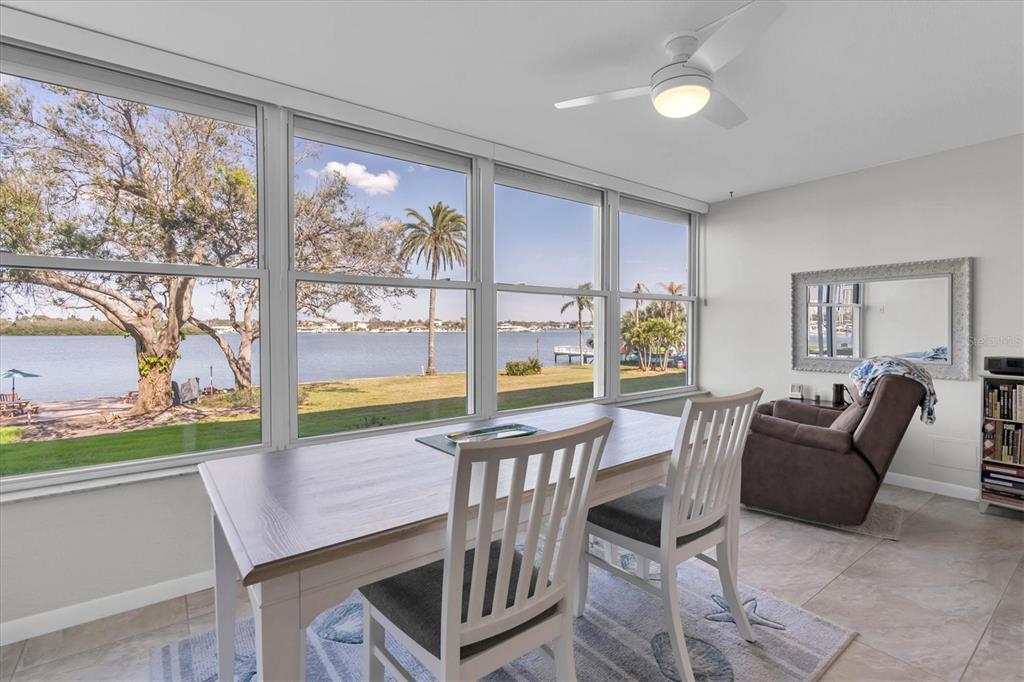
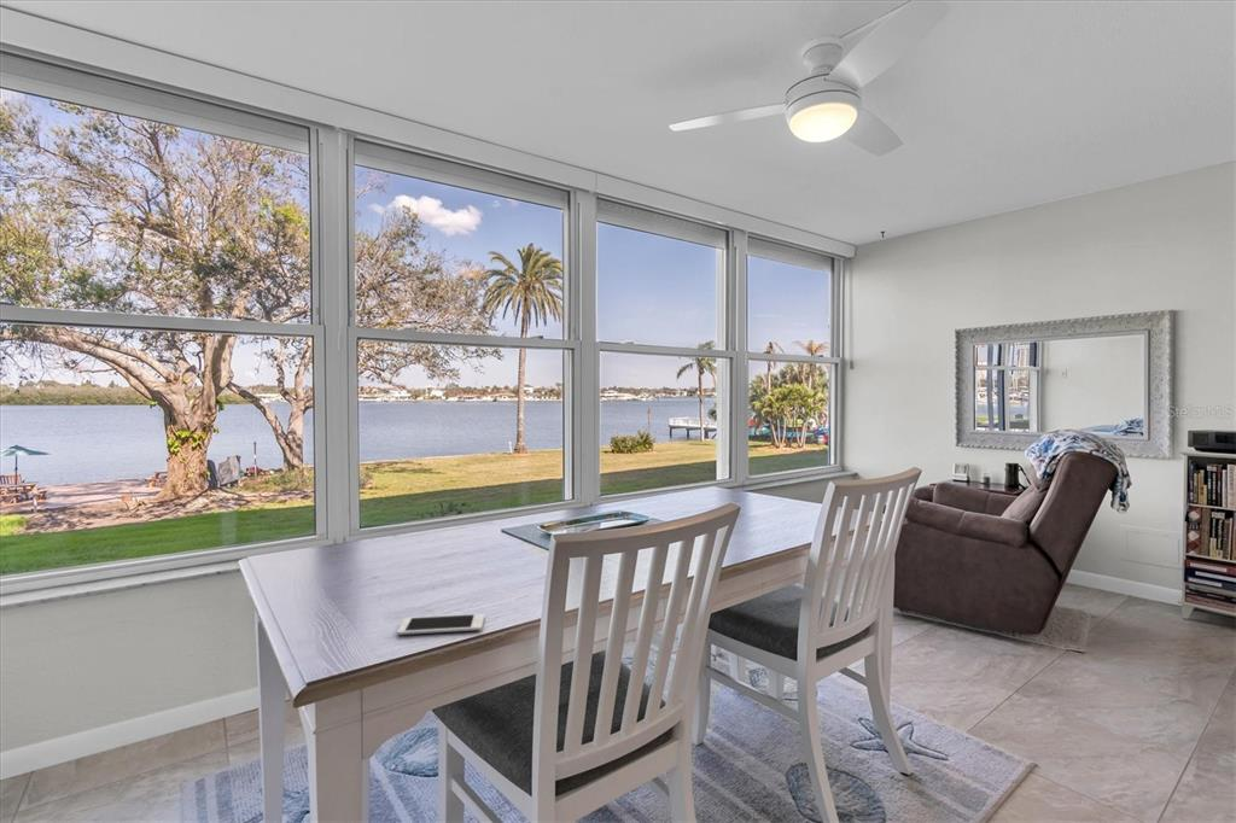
+ cell phone [396,613,485,636]
